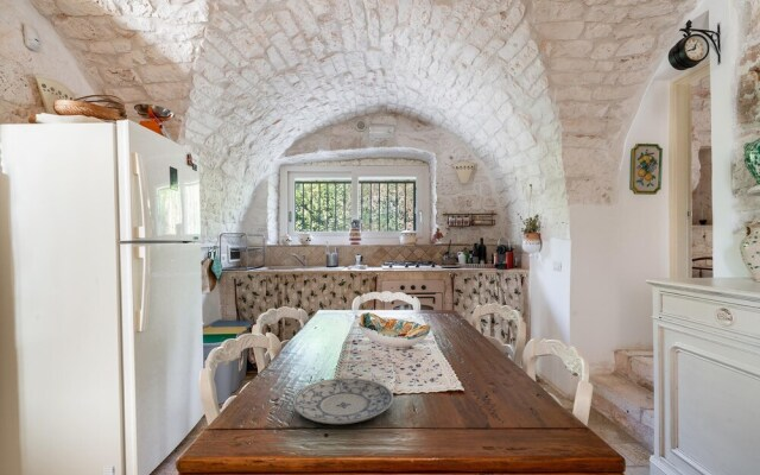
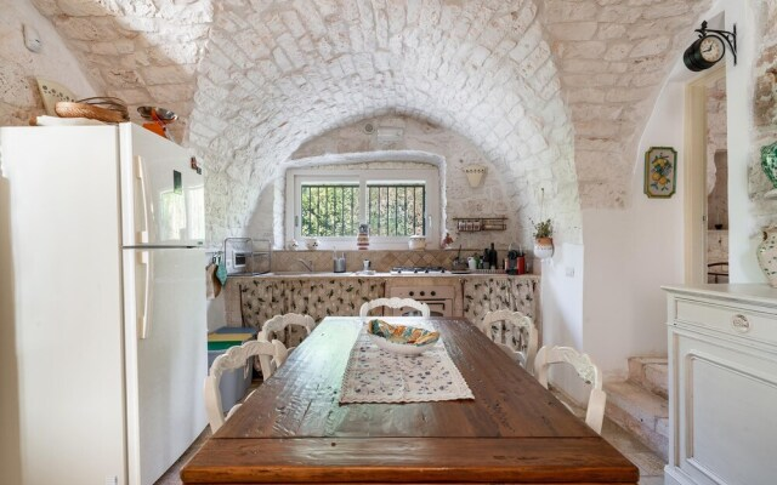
- plate [291,376,394,425]
